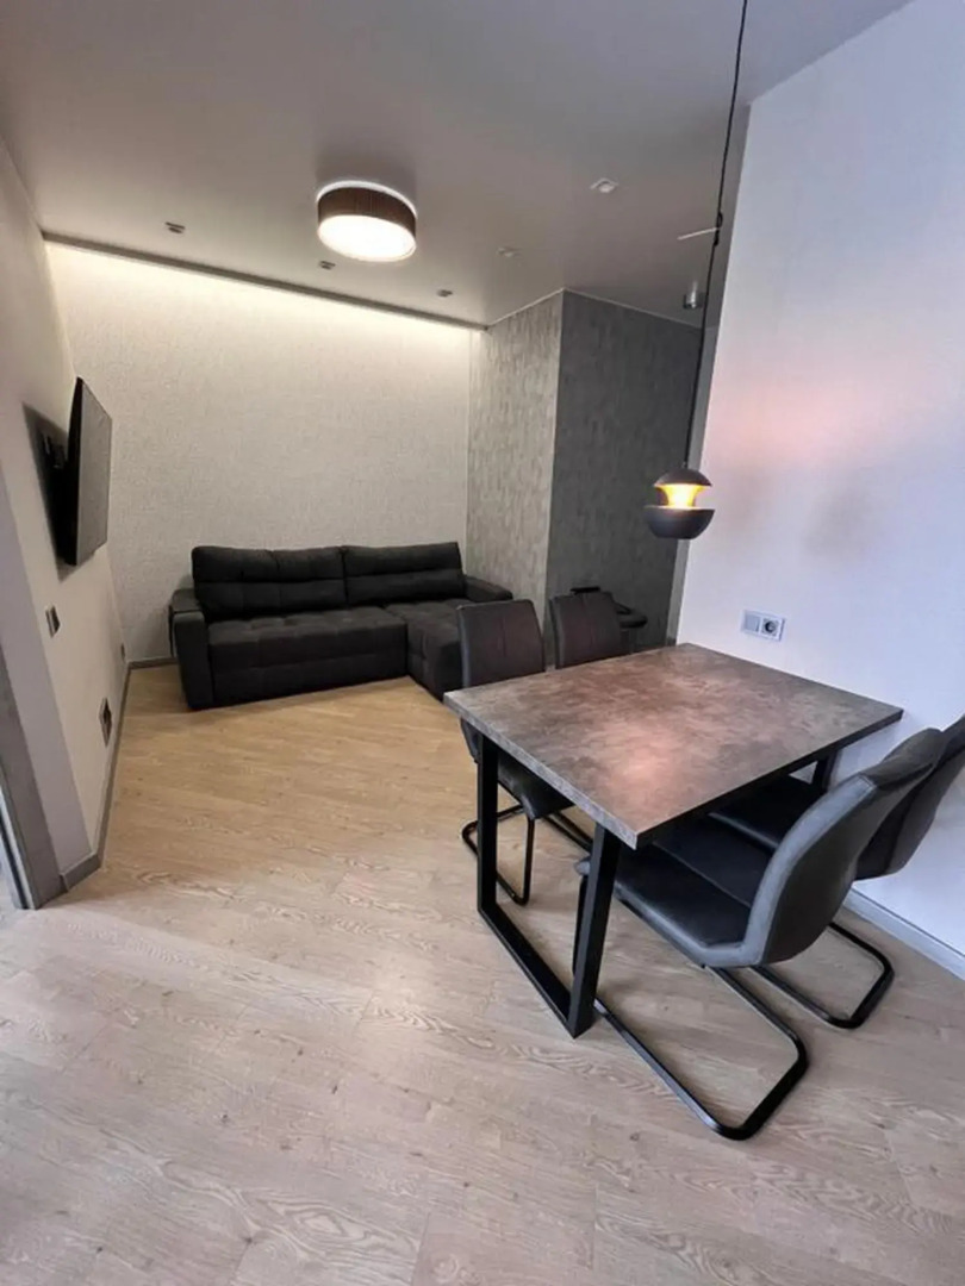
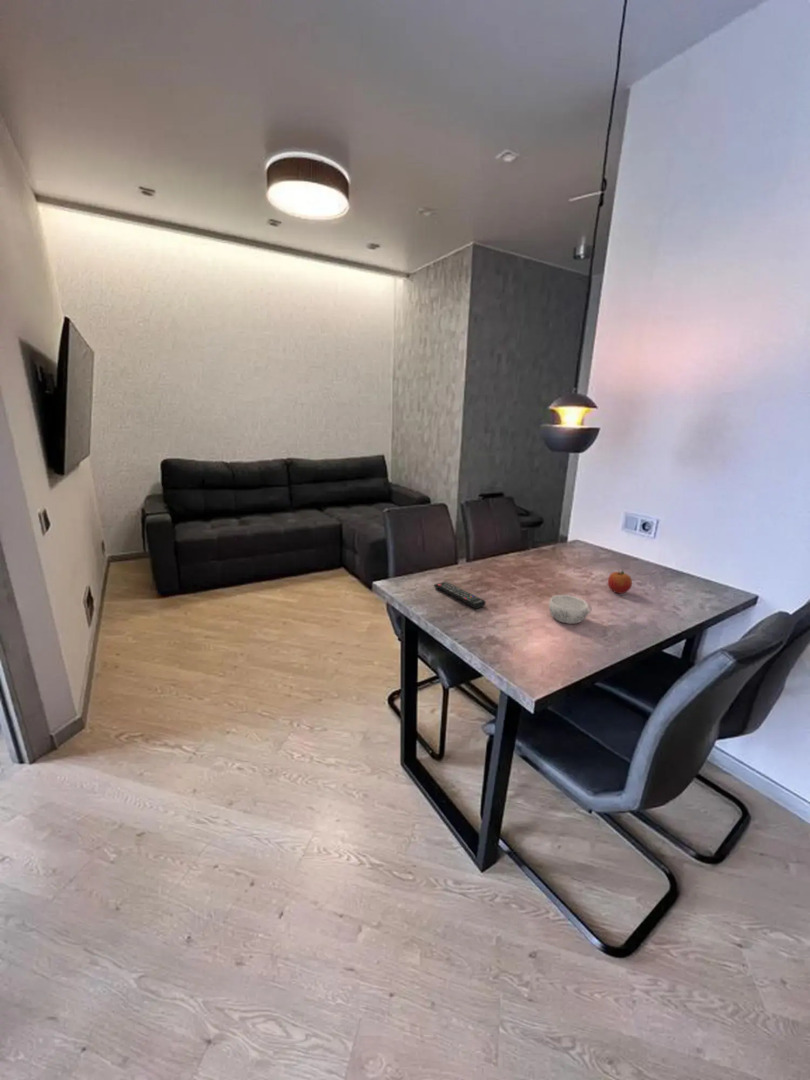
+ fruit [607,569,633,595]
+ remote control [433,581,486,610]
+ decorative bowl [548,594,593,625]
